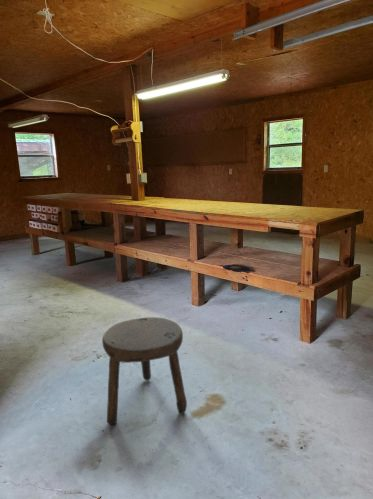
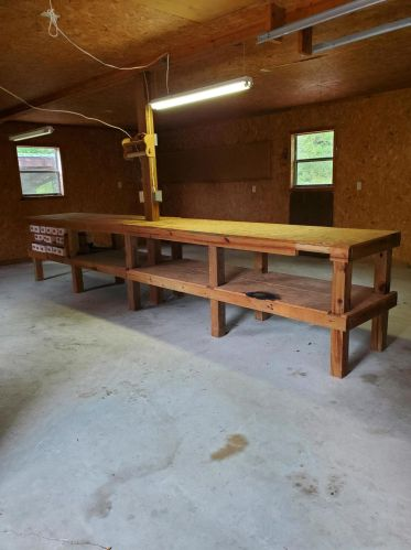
- stool [101,316,188,425]
